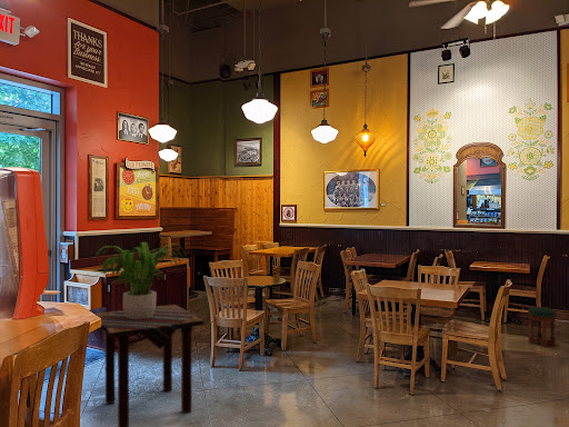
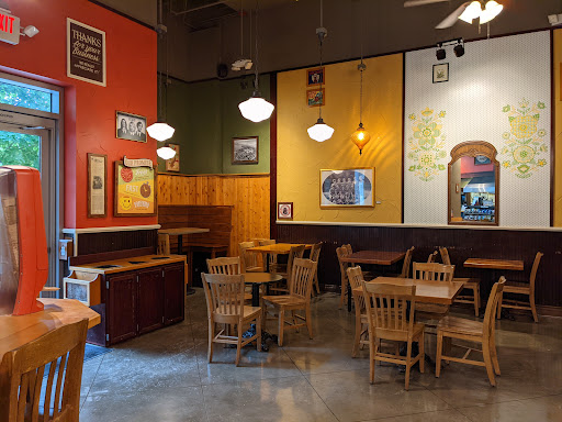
- potted plant [92,241,188,319]
- stool [527,306,557,348]
- side table [93,304,204,427]
